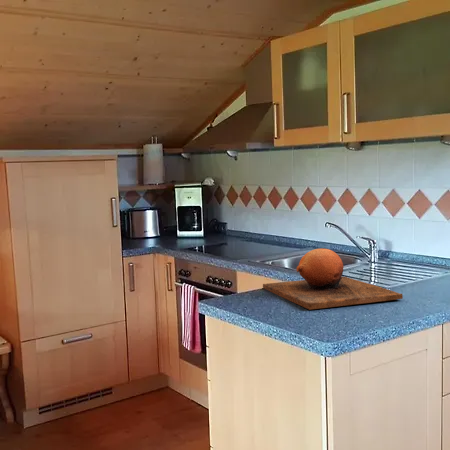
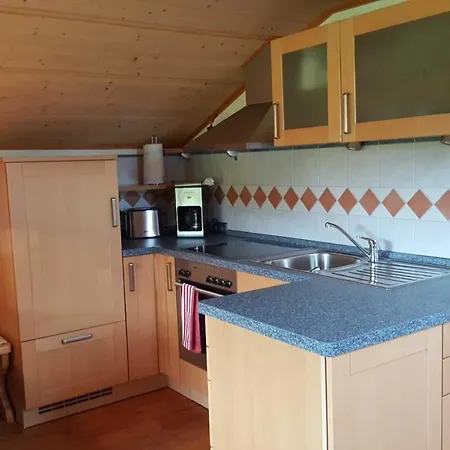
- chopping board [262,247,404,311]
